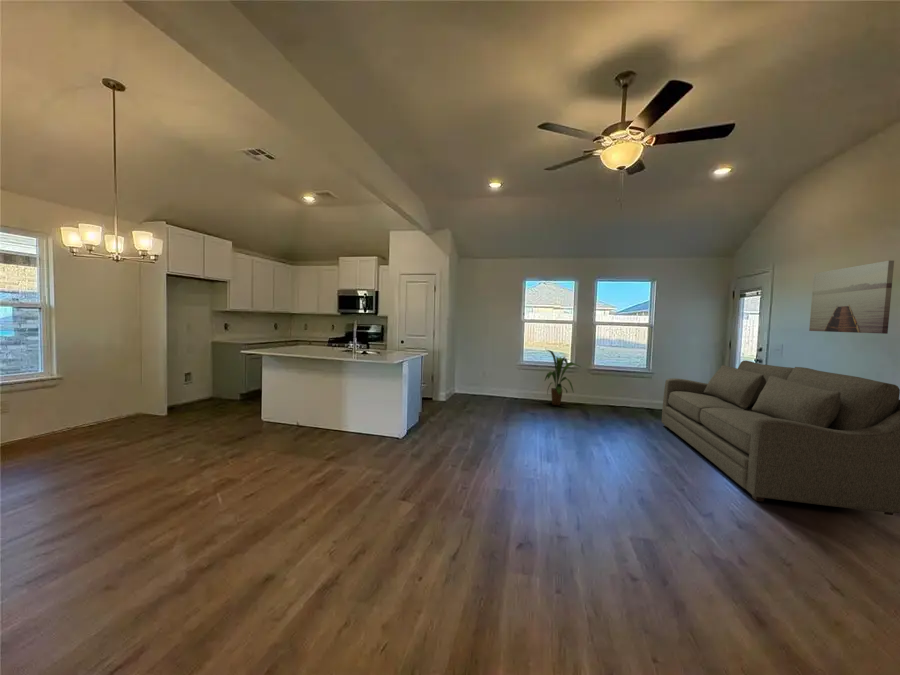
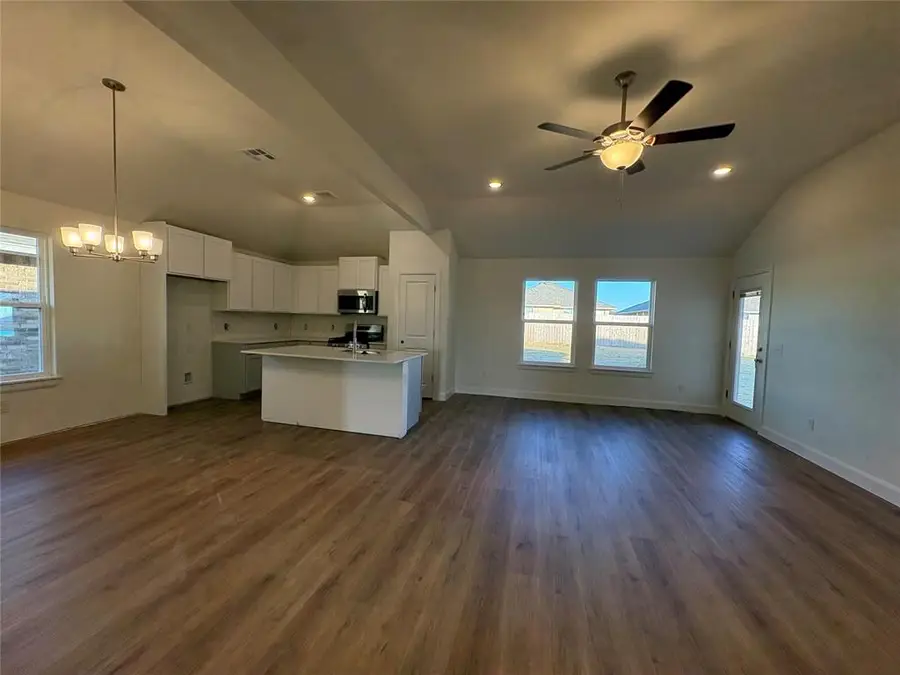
- sofa [661,359,900,516]
- house plant [544,349,583,406]
- wall art [808,260,895,335]
